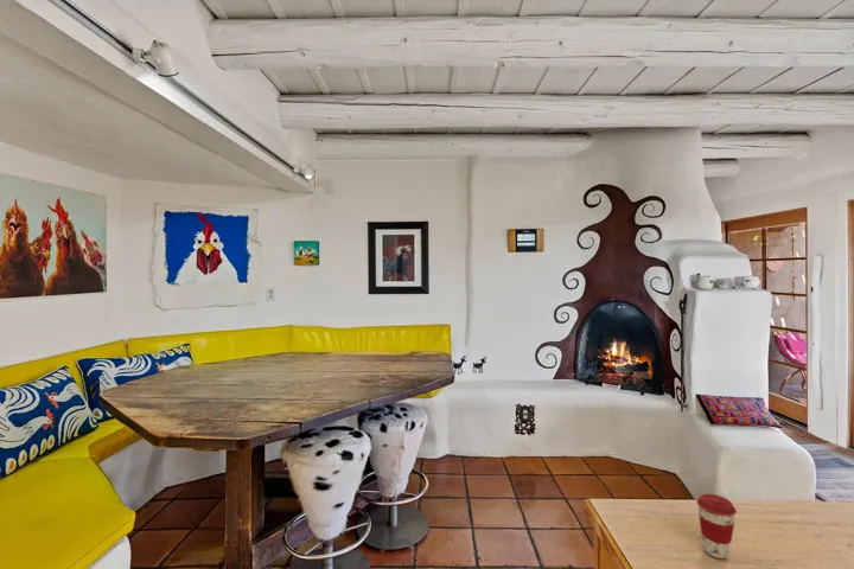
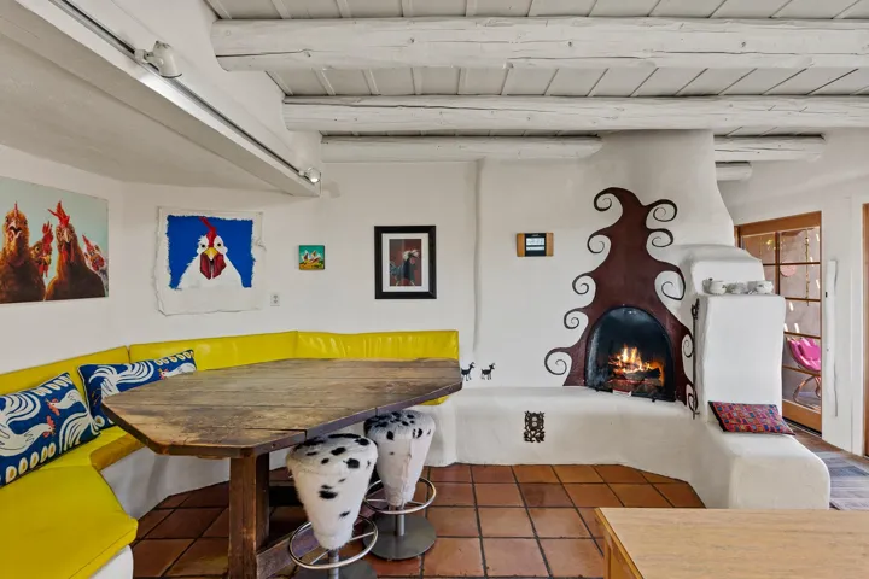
- coffee cup [695,493,738,560]
